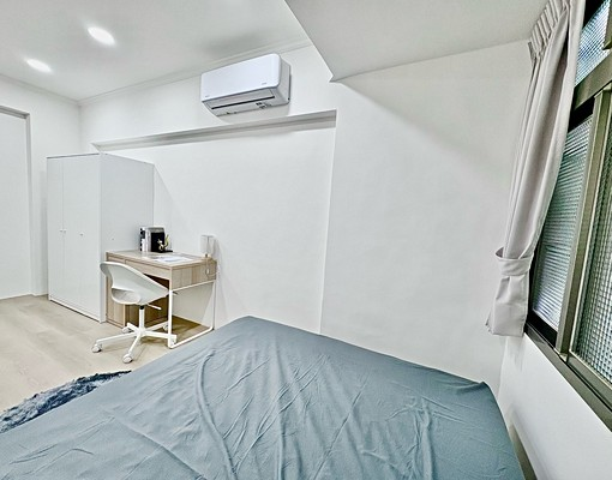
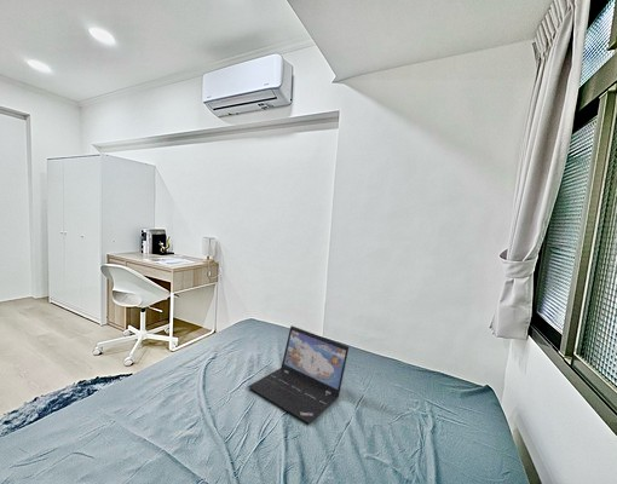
+ laptop [247,324,350,425]
